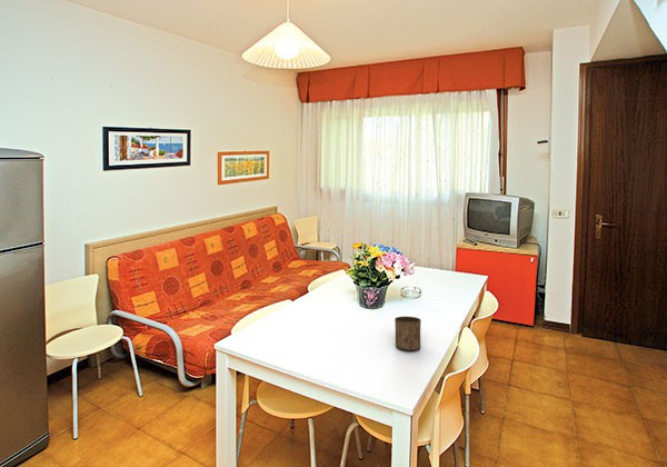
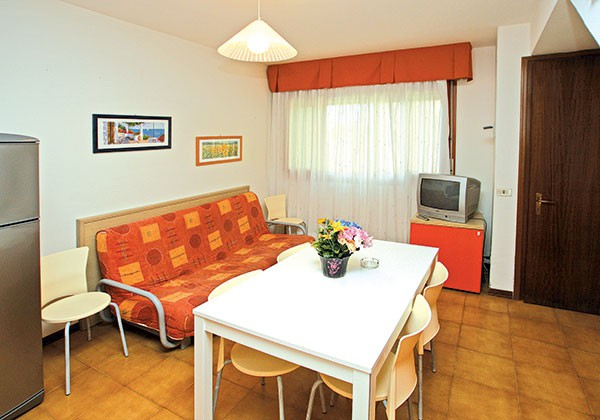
- cup [394,316,422,351]
